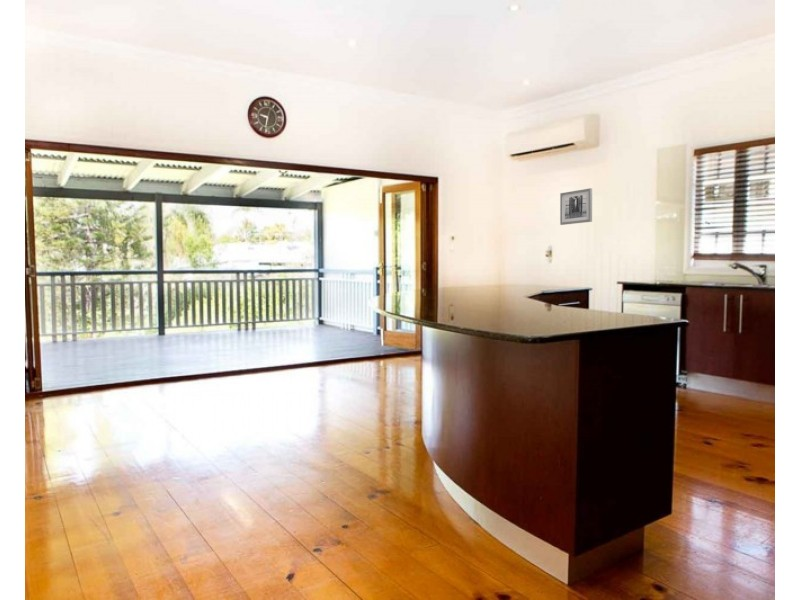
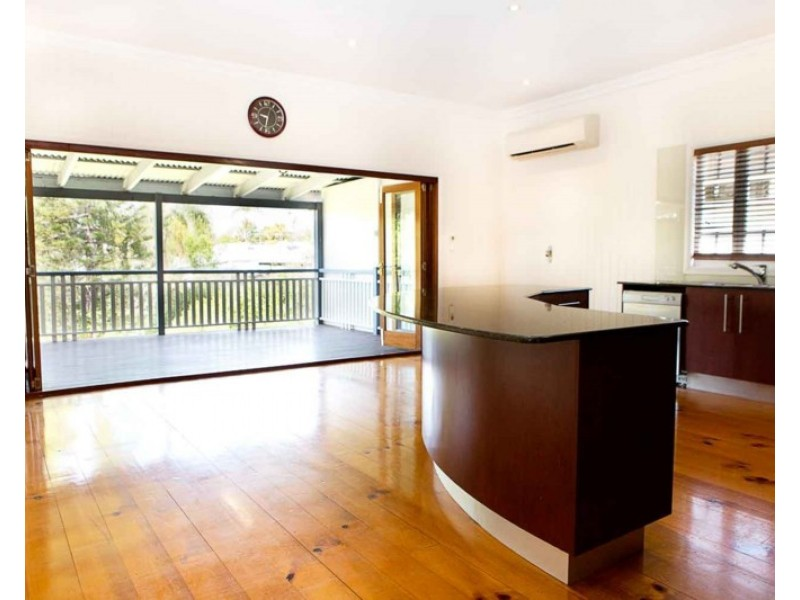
- wall art [559,187,593,226]
